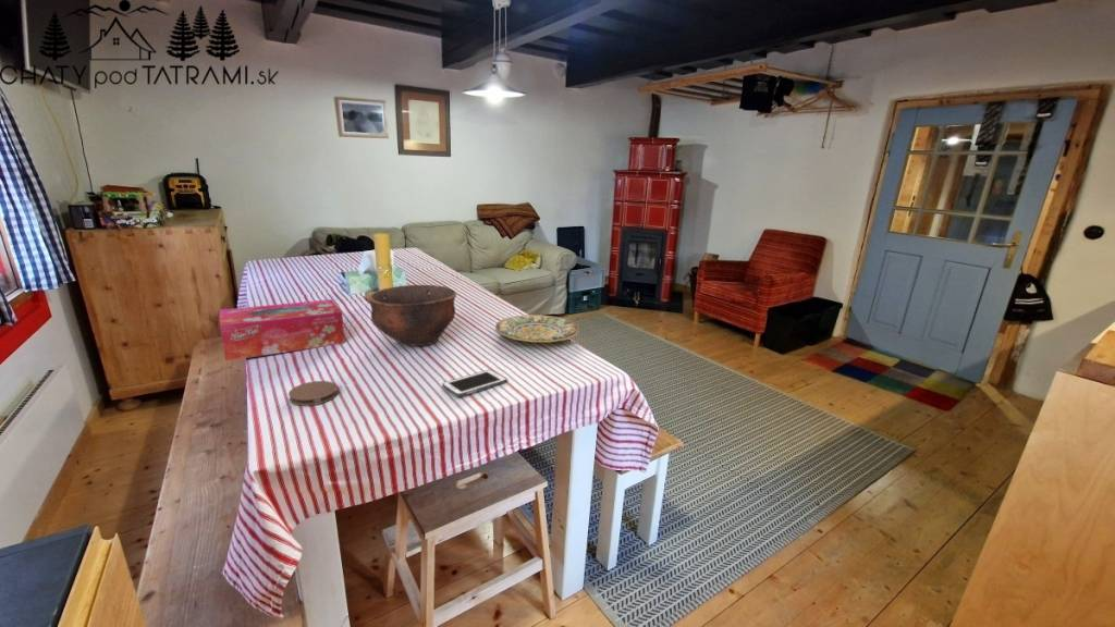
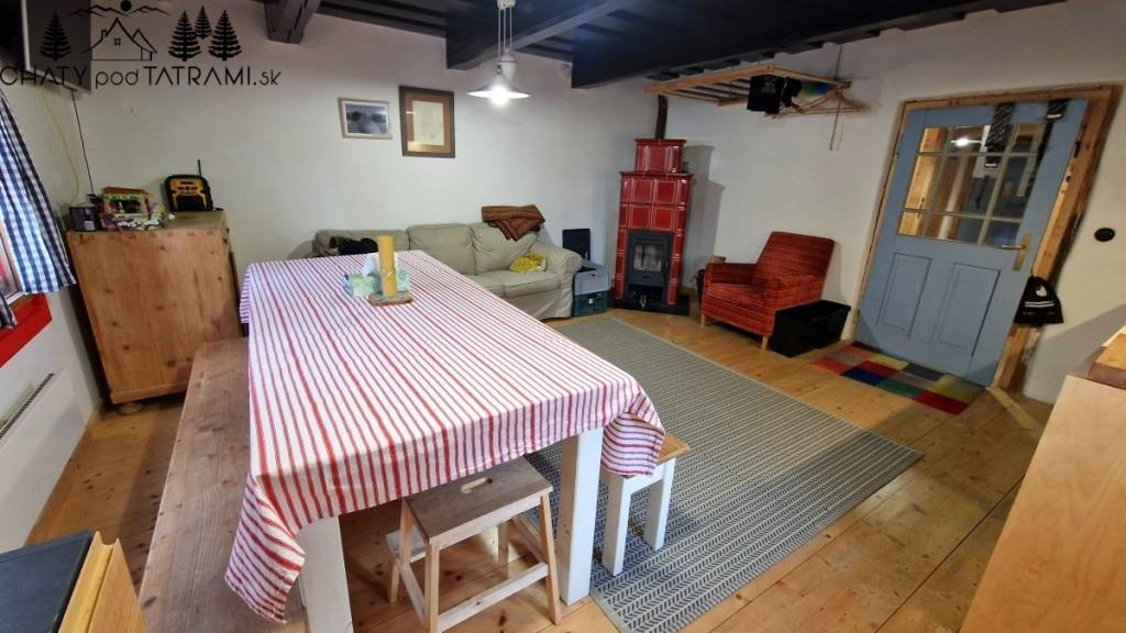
- cell phone [441,369,509,398]
- bowl [367,284,457,347]
- plate [494,314,581,343]
- coaster [287,380,339,407]
- tissue box [219,298,345,362]
